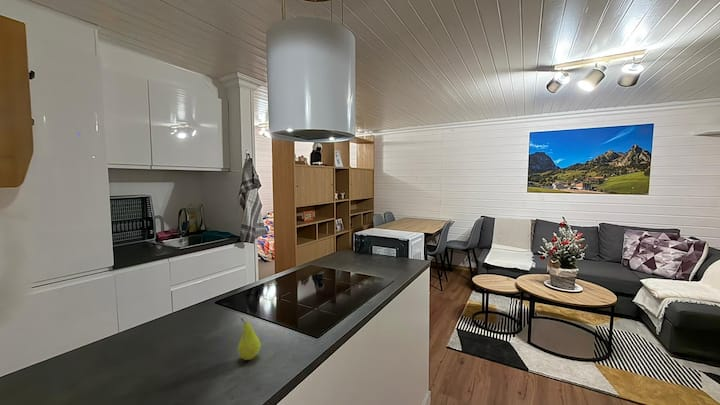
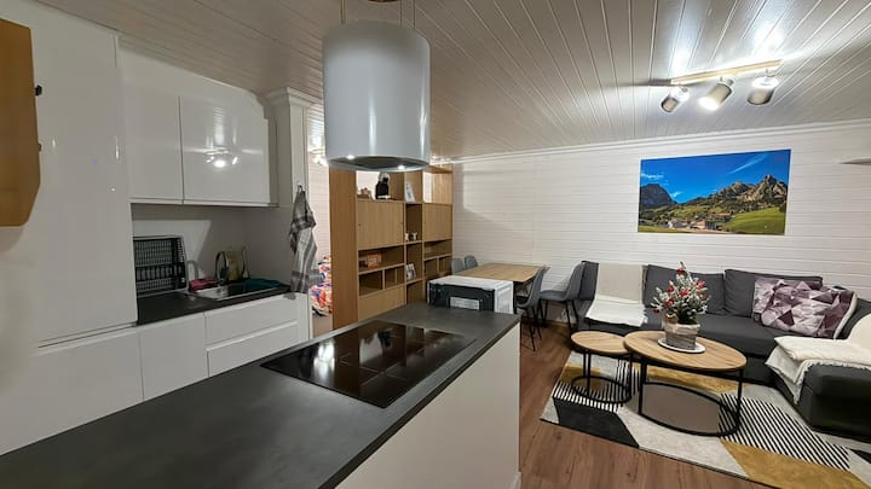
- fruit [237,317,262,361]
